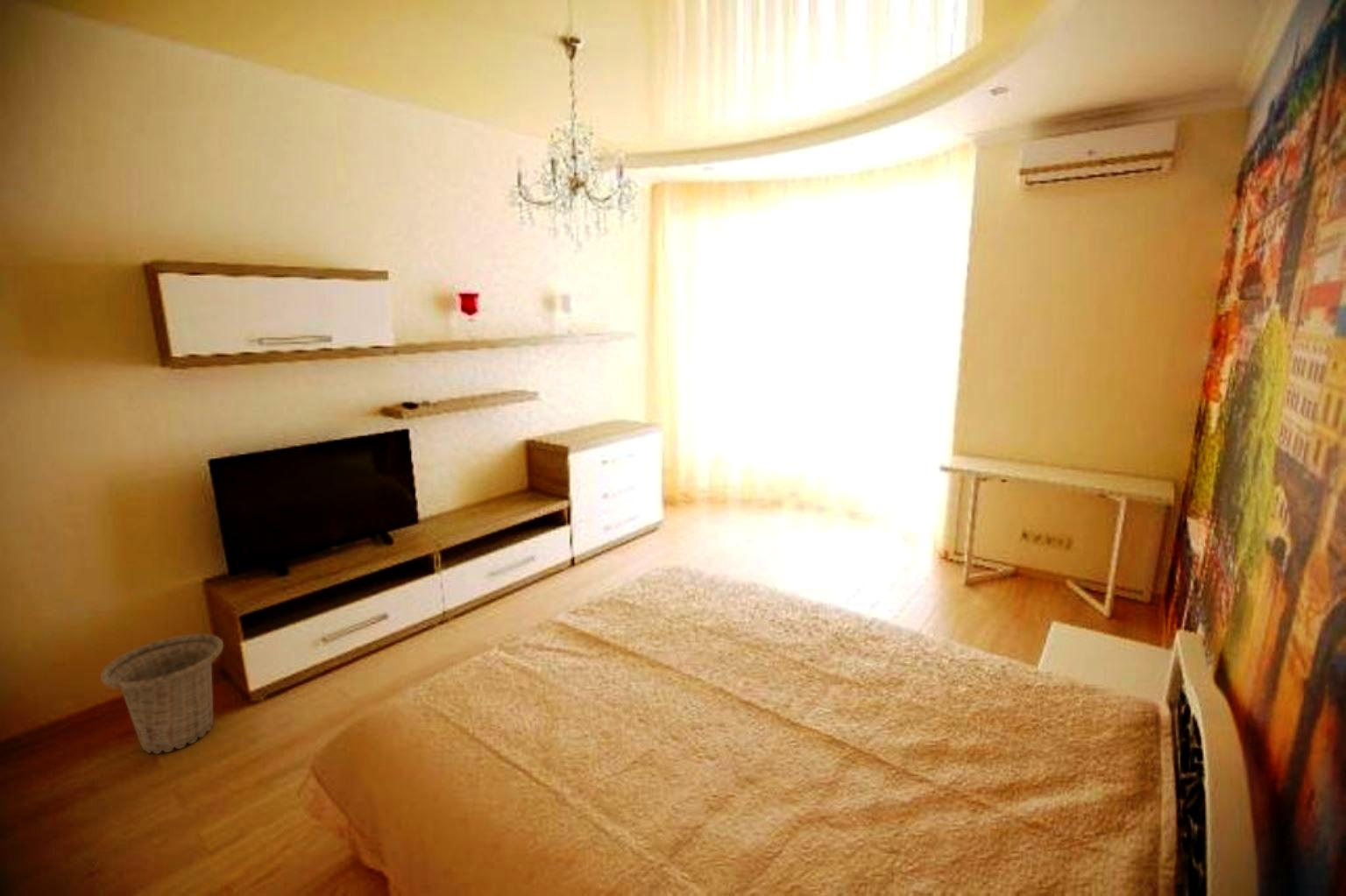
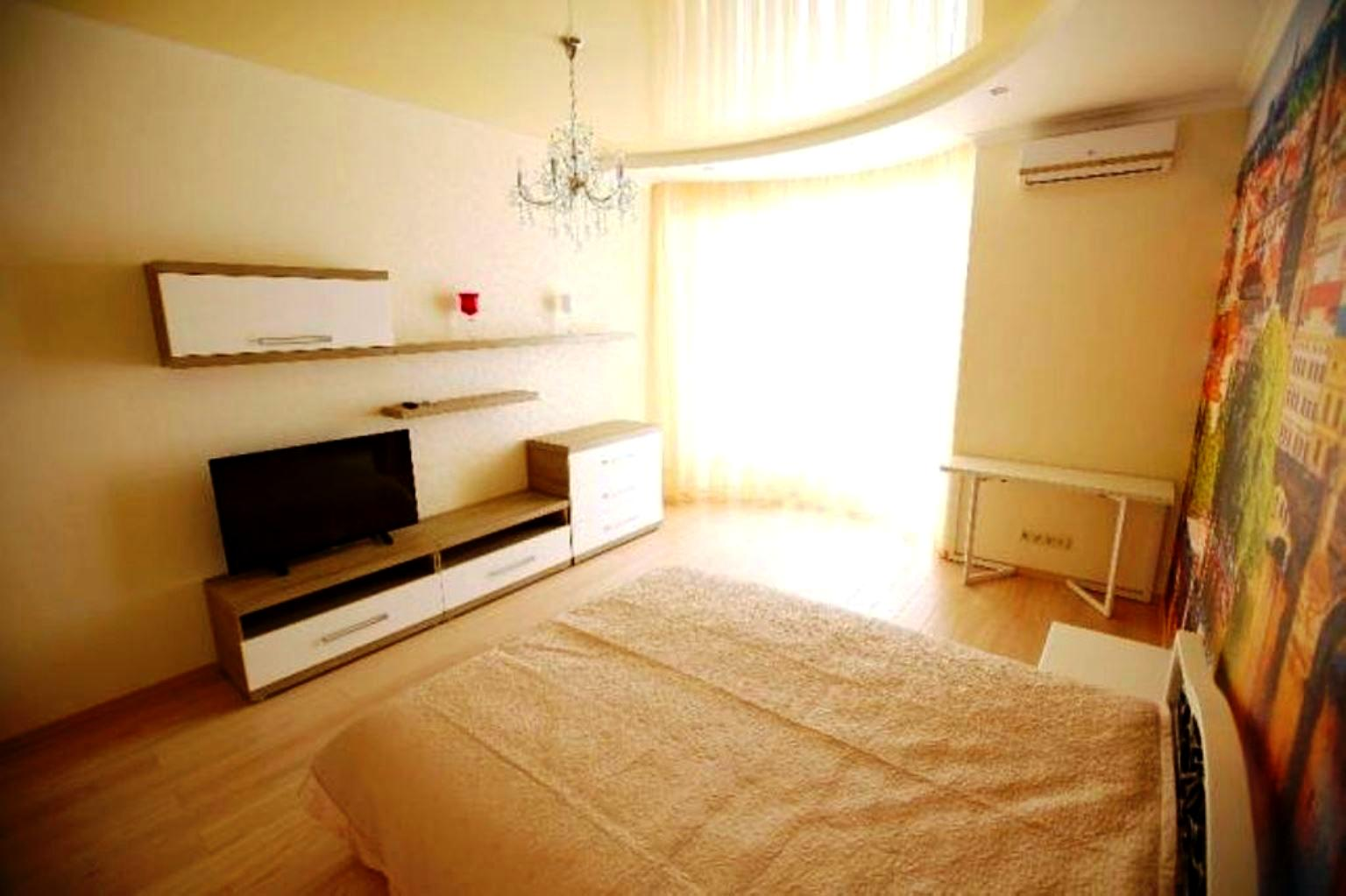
- basket [100,633,224,754]
